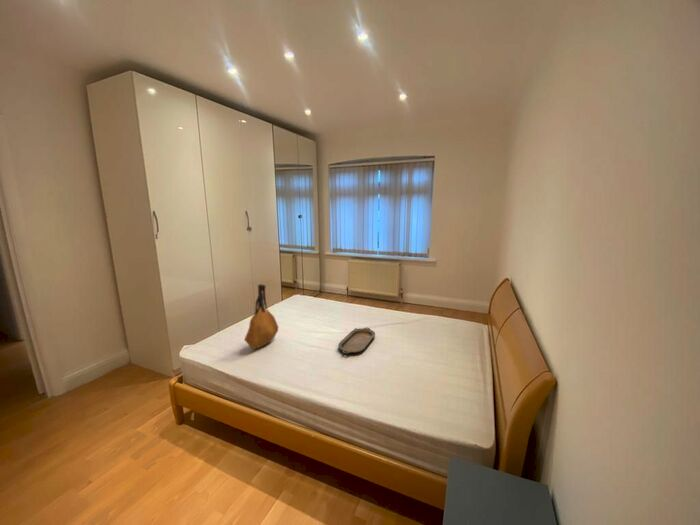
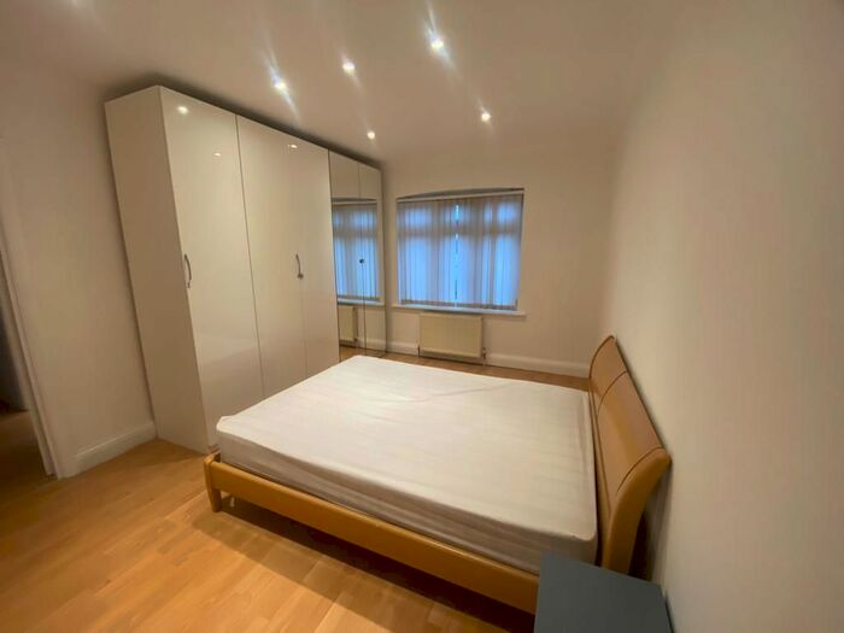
- serving tray [337,327,376,355]
- tote bag [243,283,279,350]
